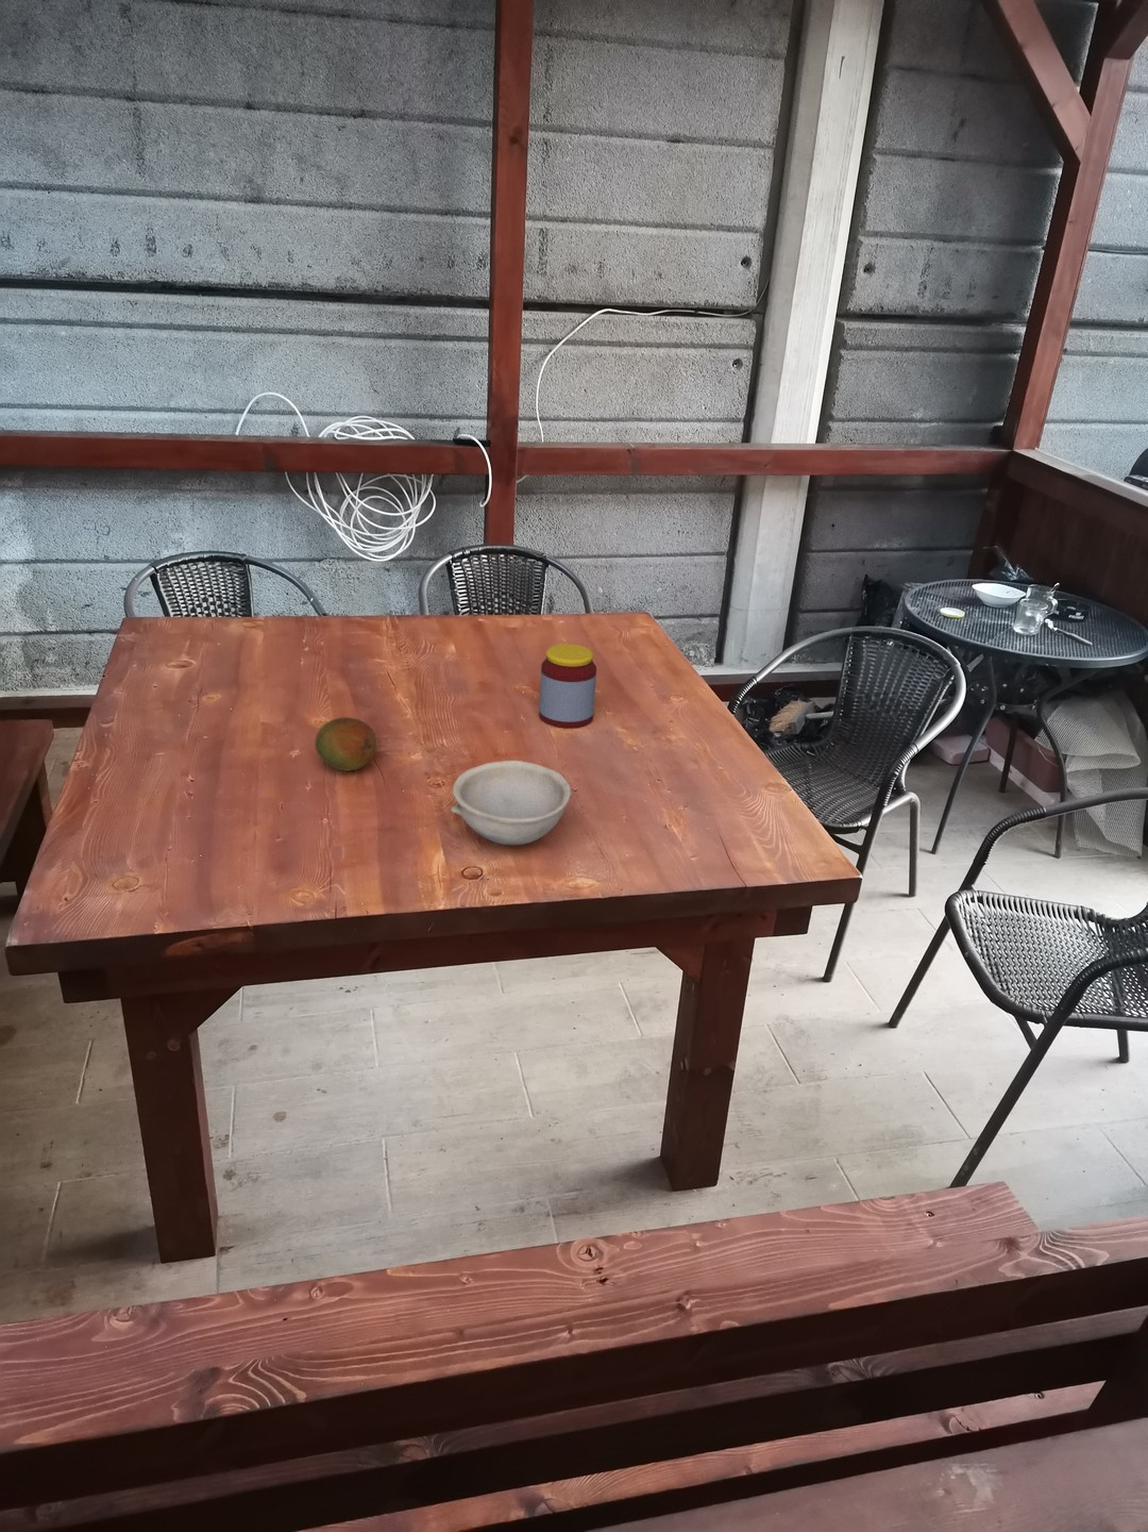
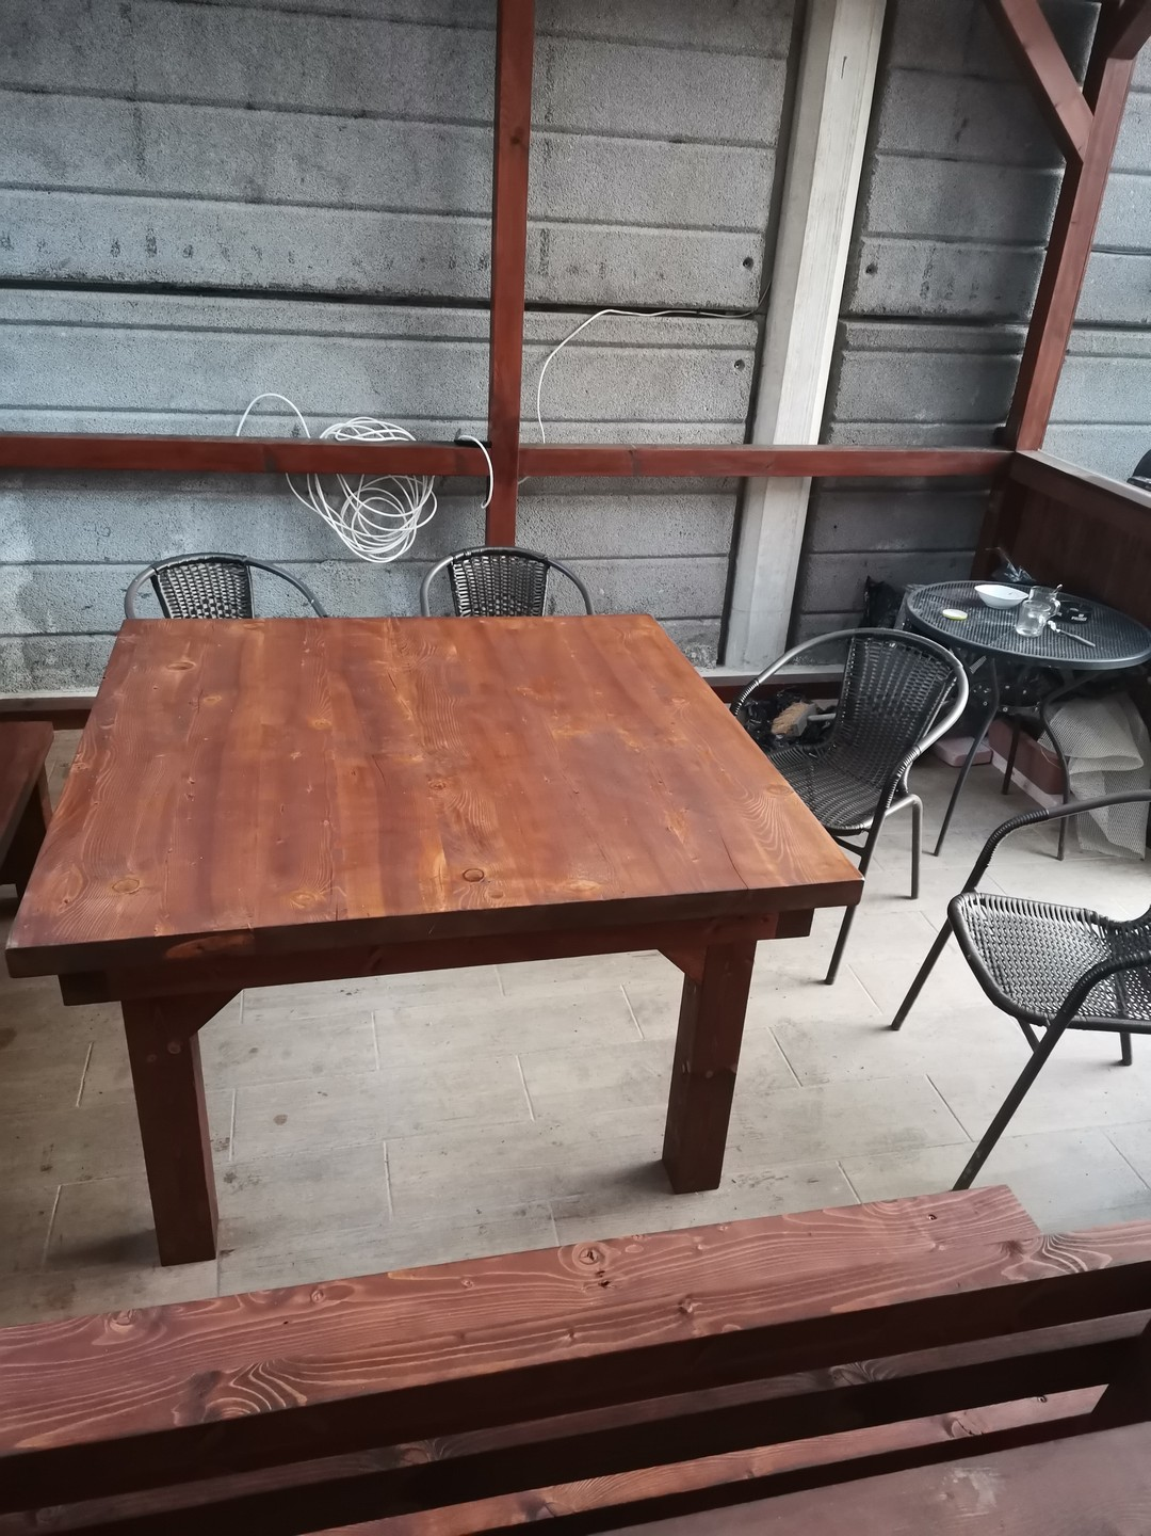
- fruit [315,717,377,771]
- jar [538,643,597,729]
- bowl [450,760,574,846]
